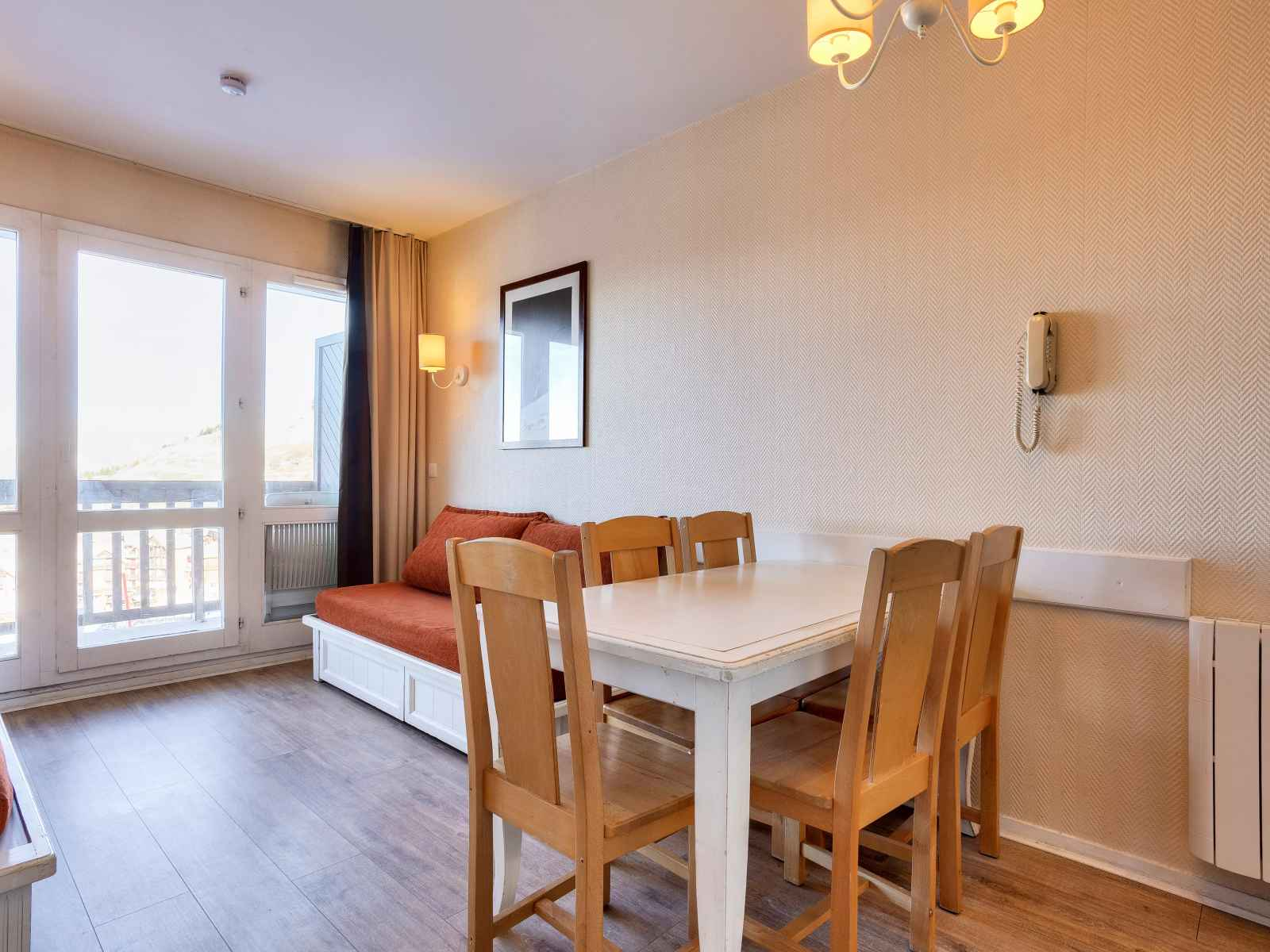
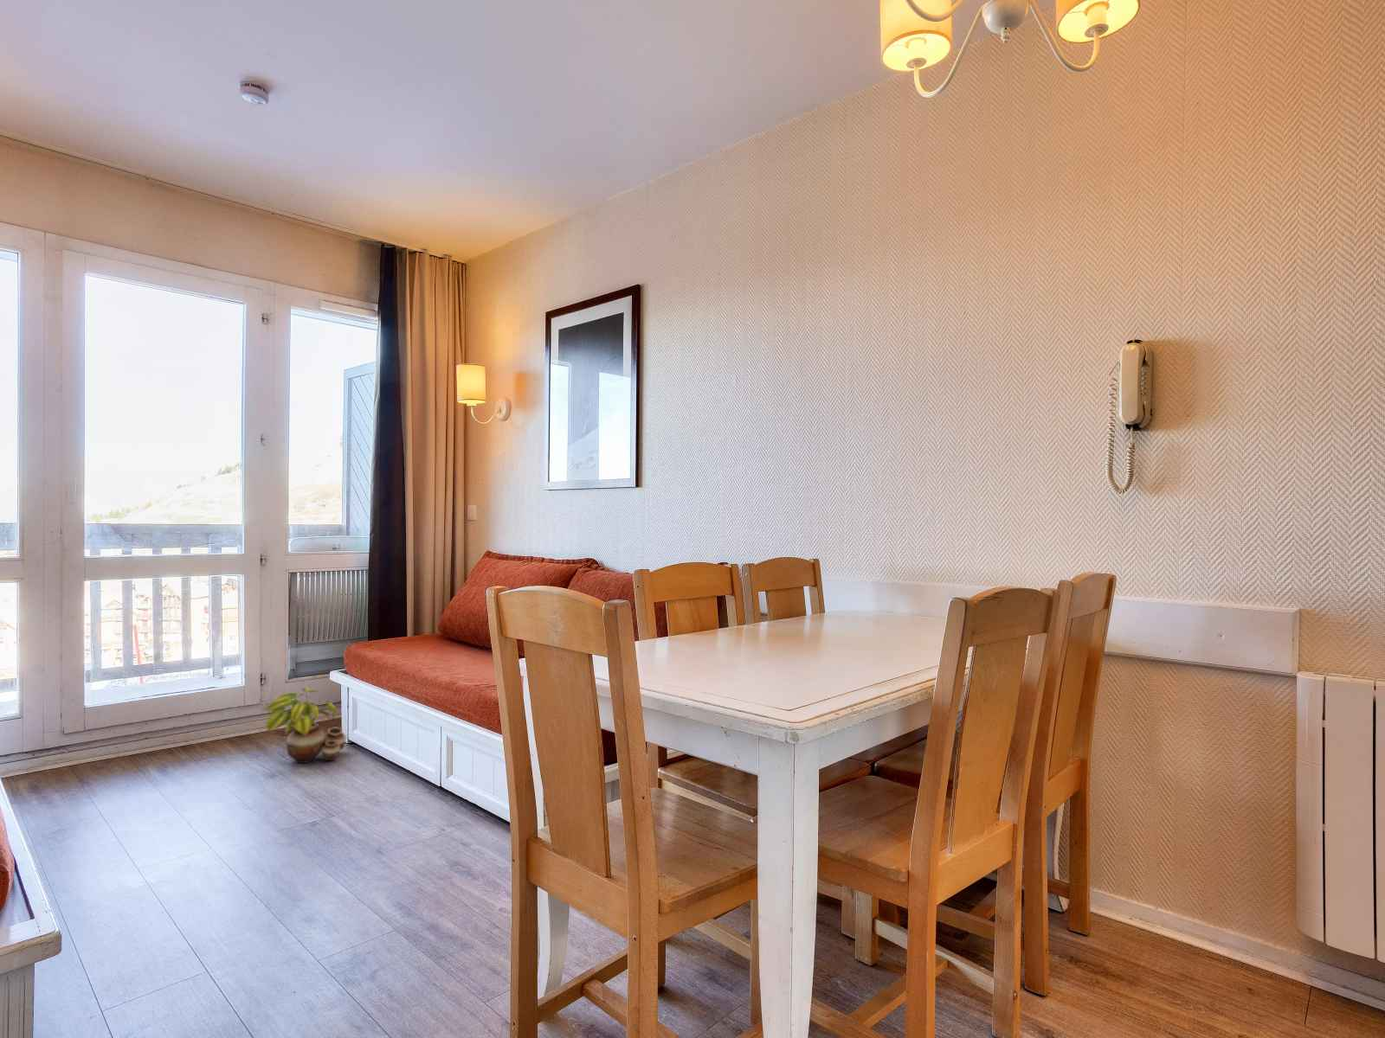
+ potted plant [265,687,347,764]
